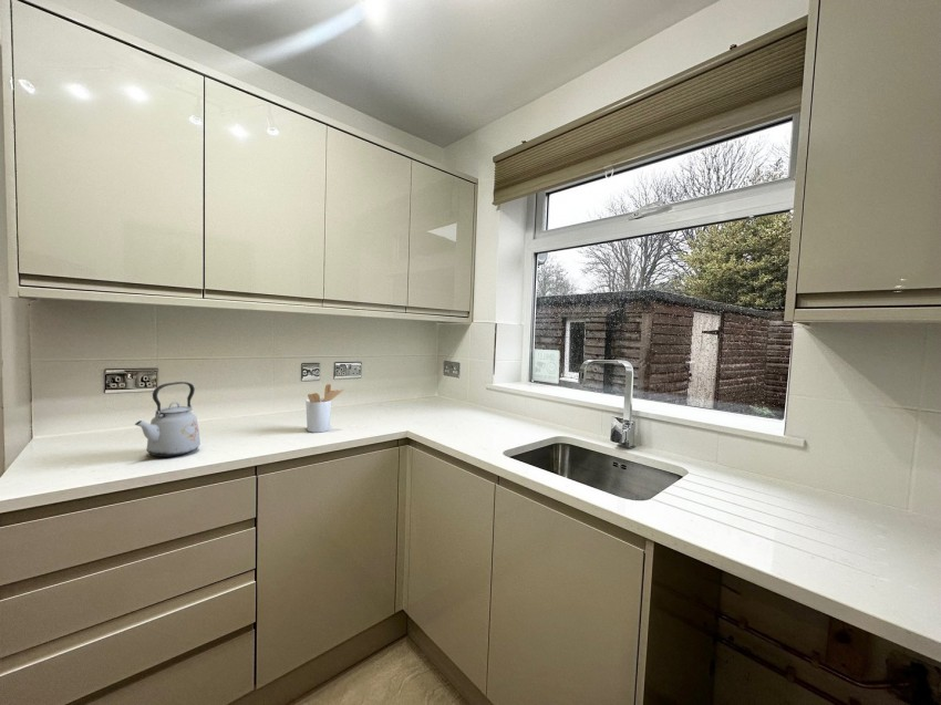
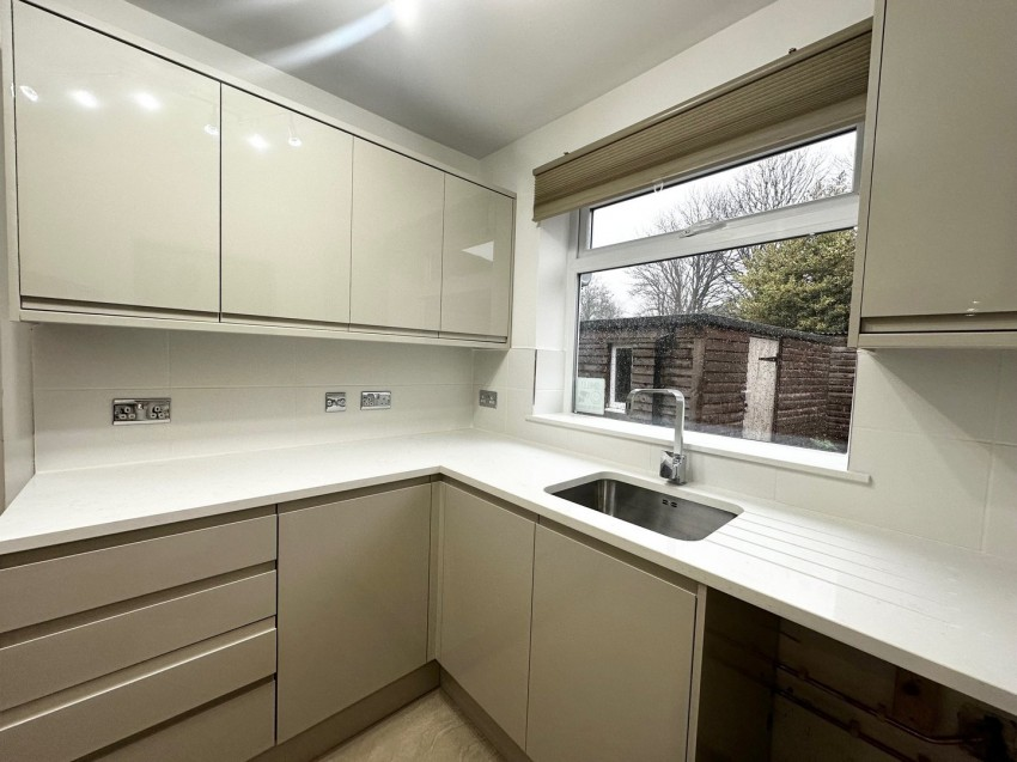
- kettle [134,381,201,458]
- utensil holder [304,383,345,434]
